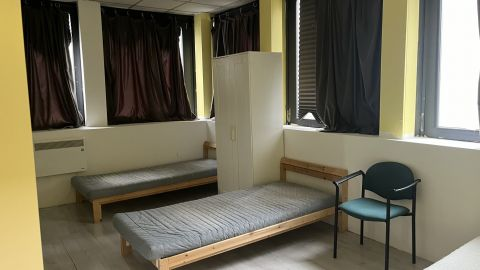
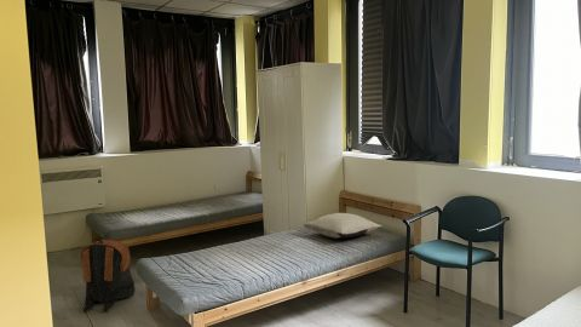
+ pillow [301,212,382,240]
+ backpack [79,237,136,314]
